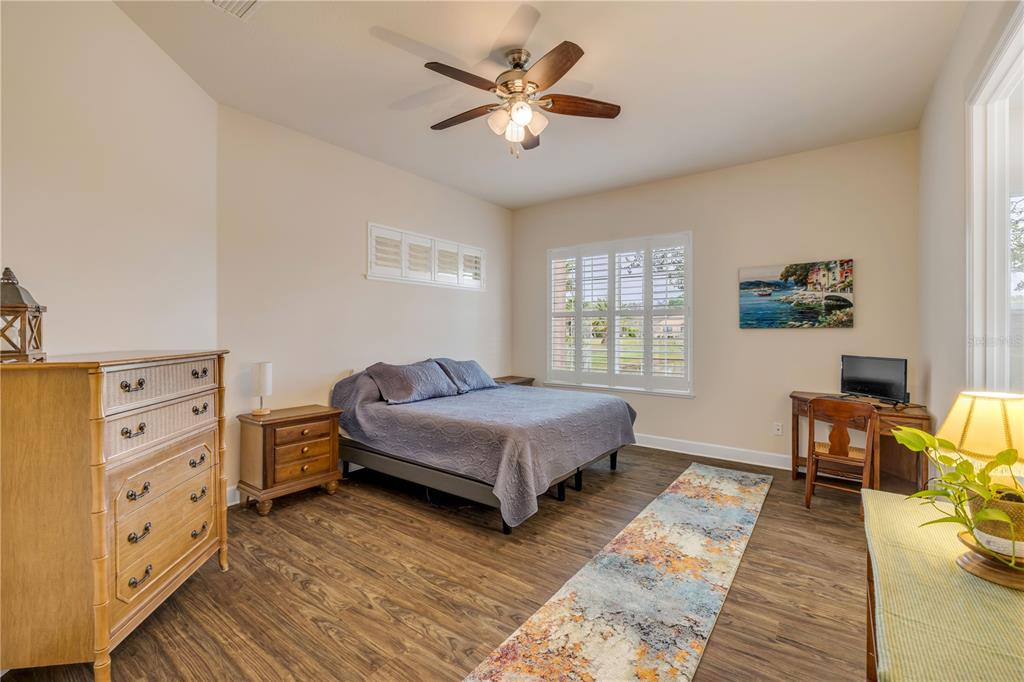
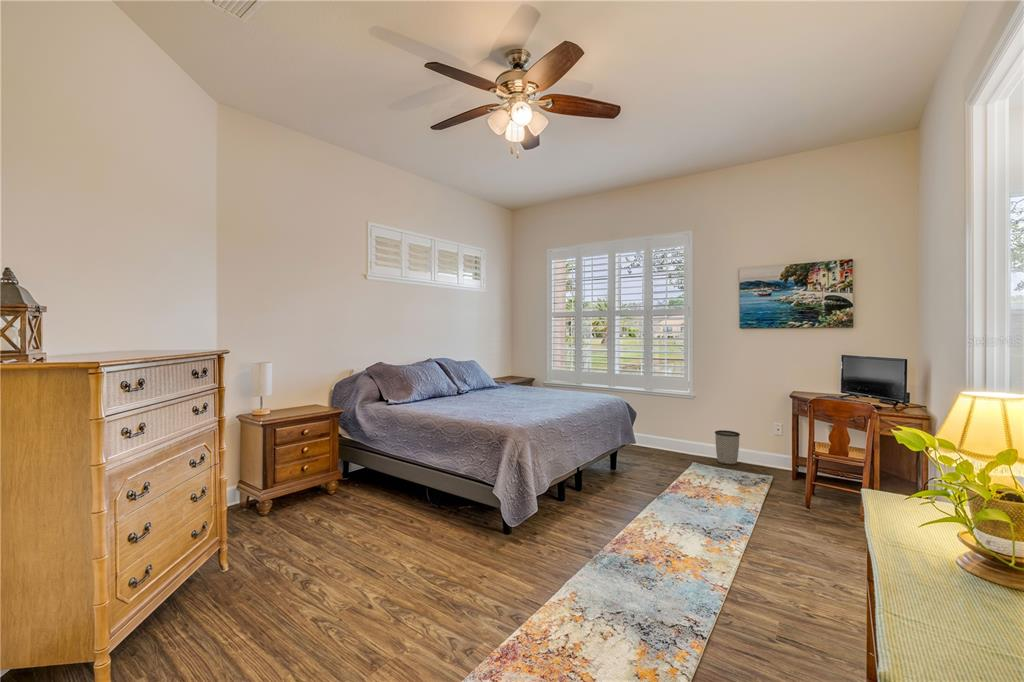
+ wastebasket [714,429,741,466]
